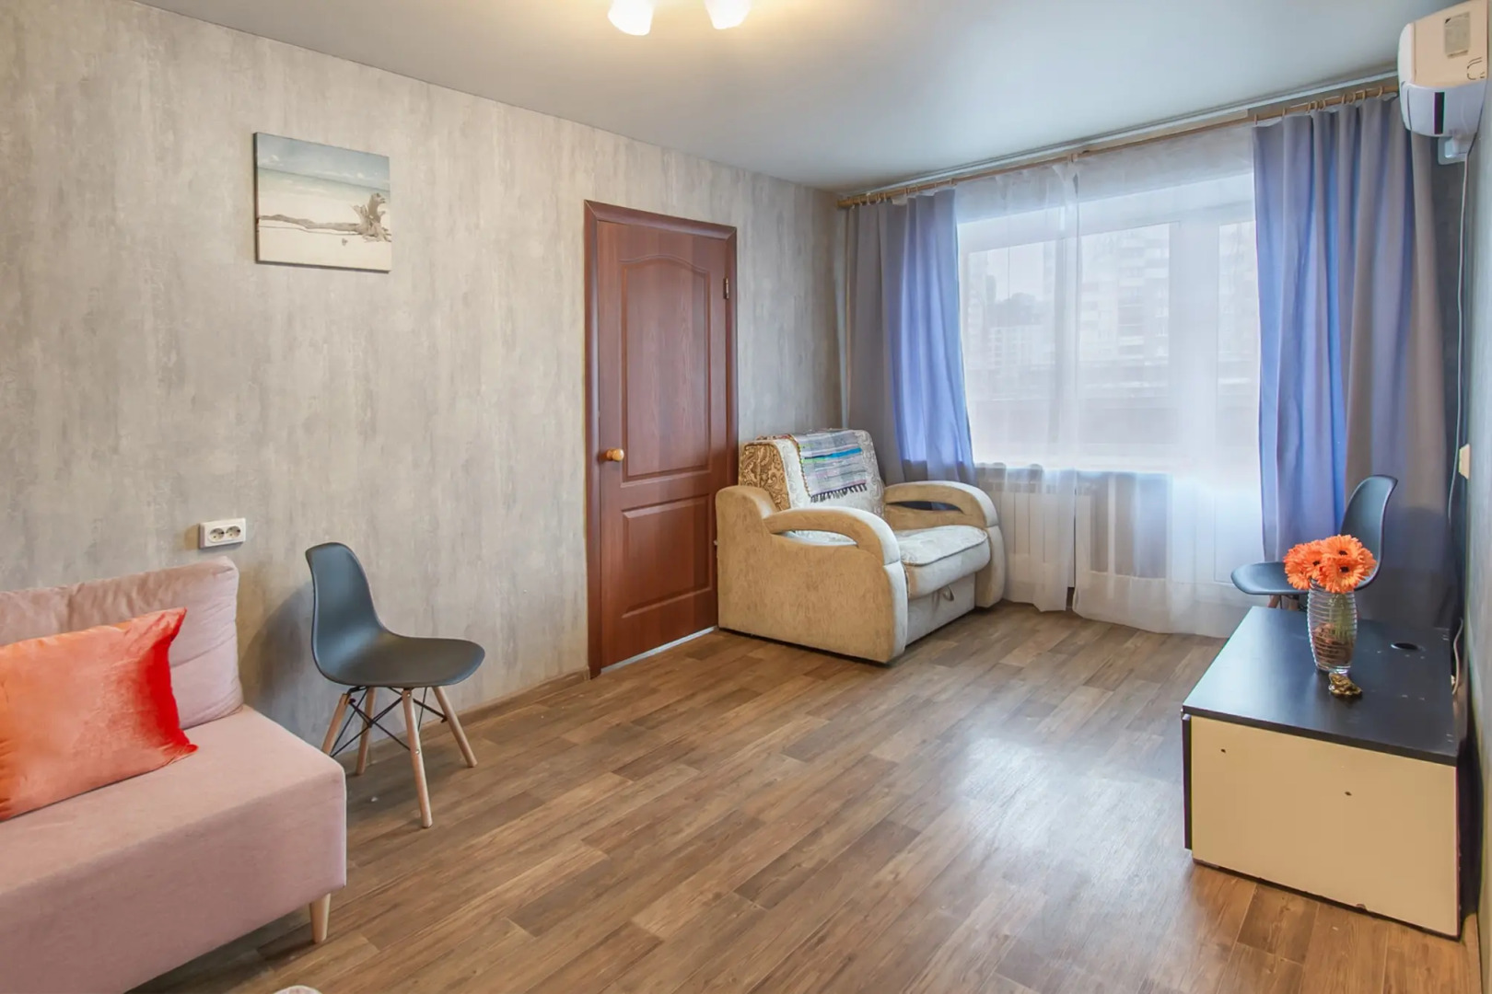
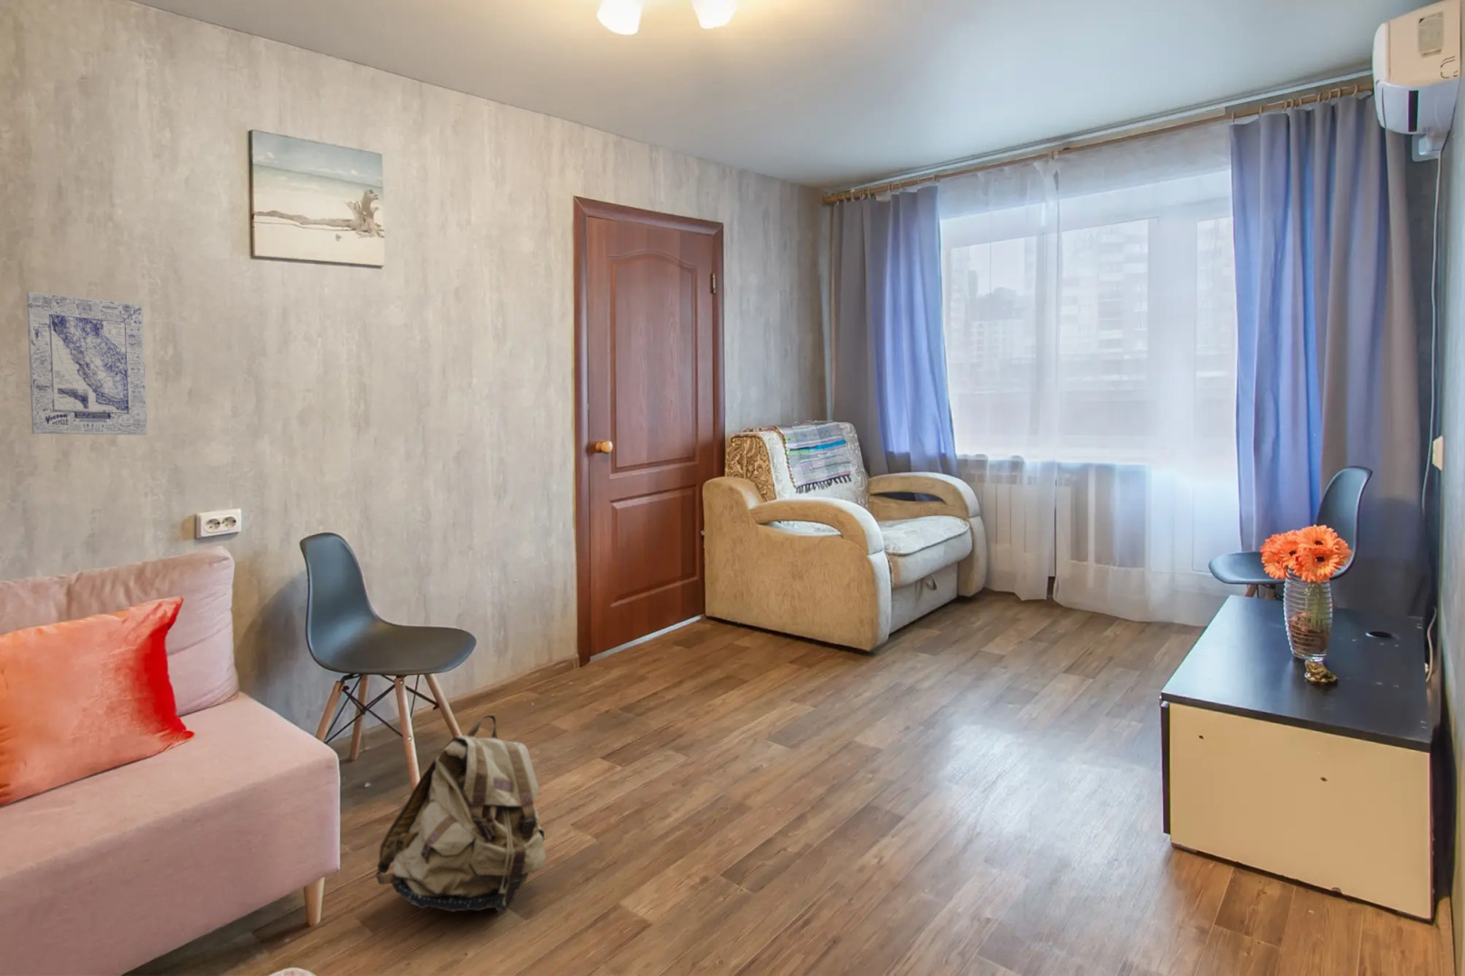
+ backpack [374,713,547,915]
+ wall art [25,290,148,436]
